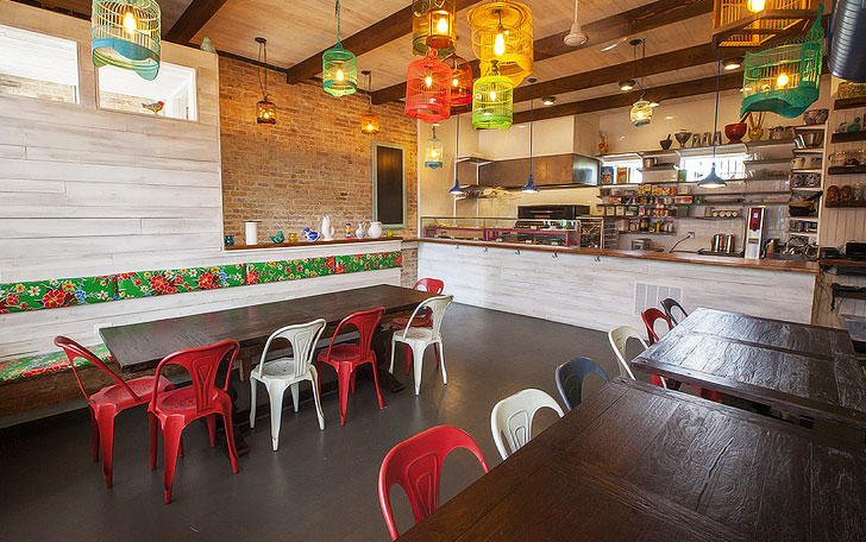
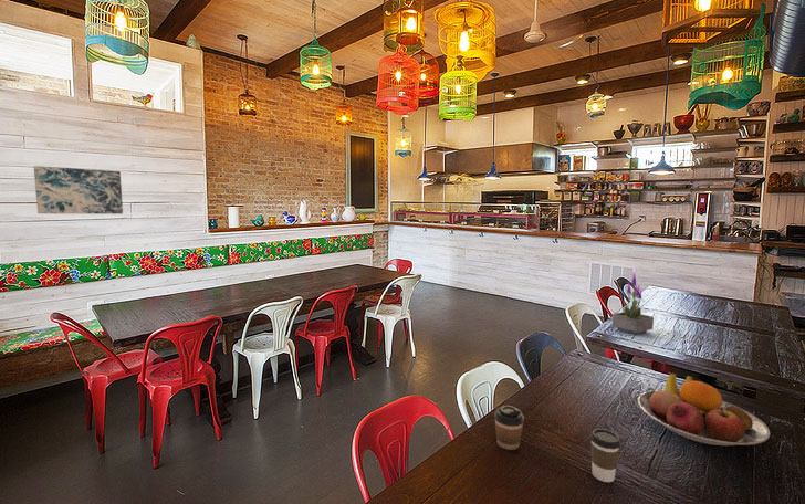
+ coffee cup [589,428,621,483]
+ potted plant [611,272,655,336]
+ coffee cup [493,405,525,451]
+ wall art [33,165,124,214]
+ fruit bowl [637,372,771,447]
